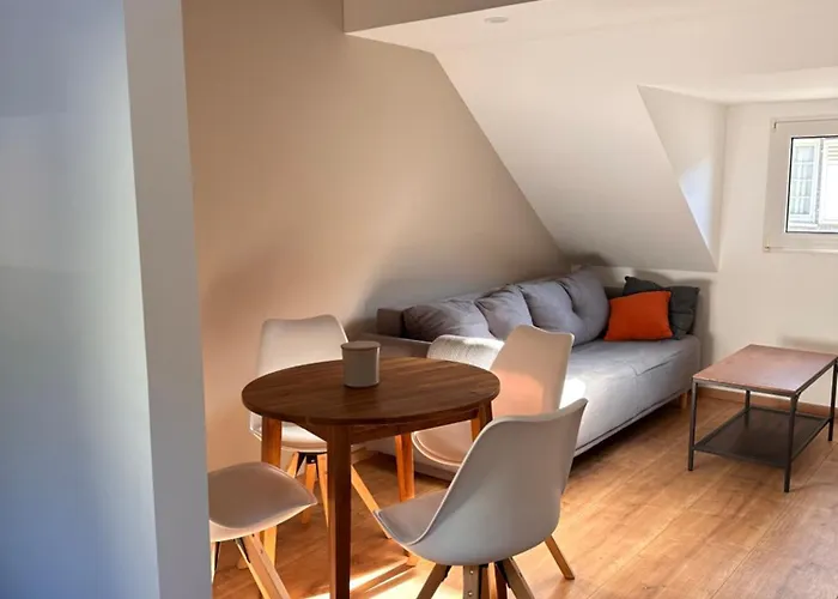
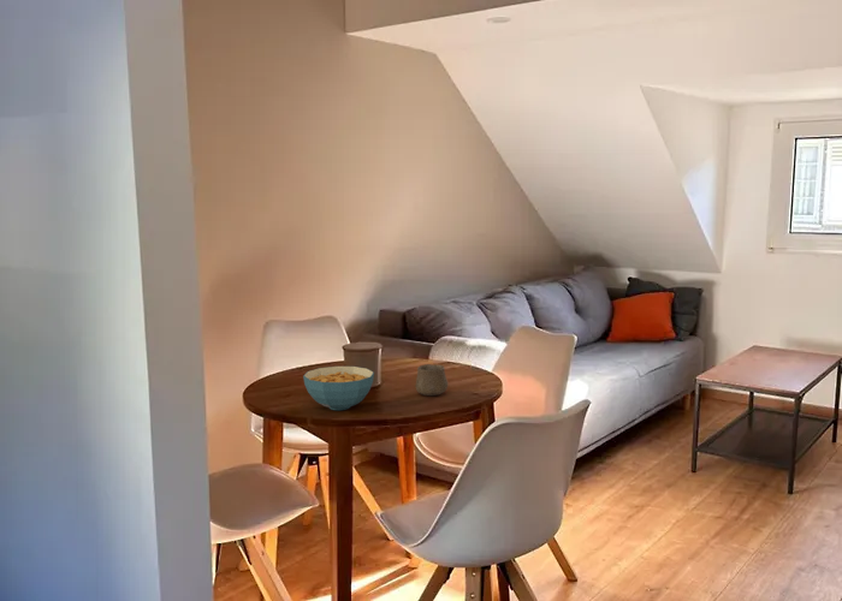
+ cup [415,363,449,397]
+ cereal bowl [302,365,375,411]
